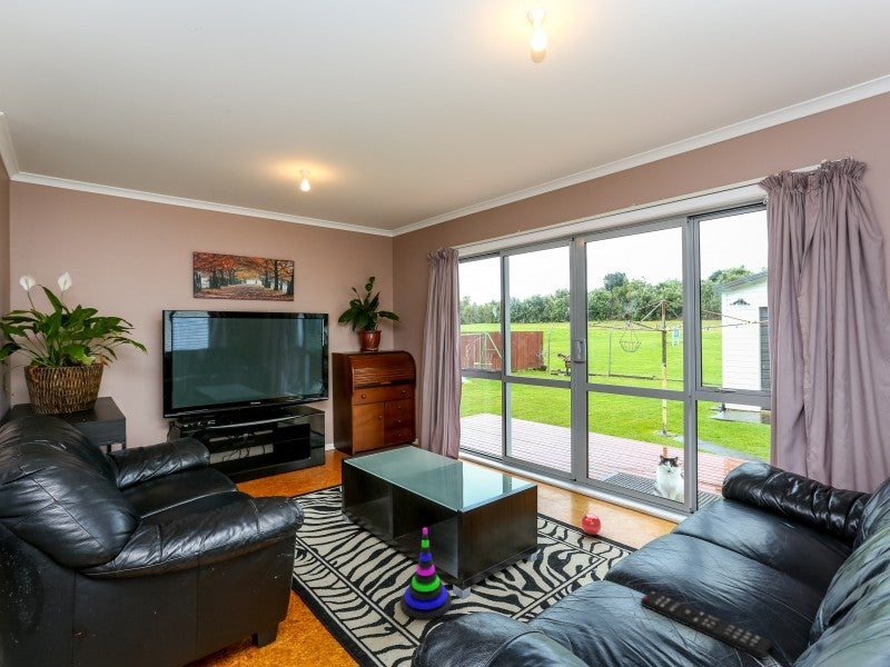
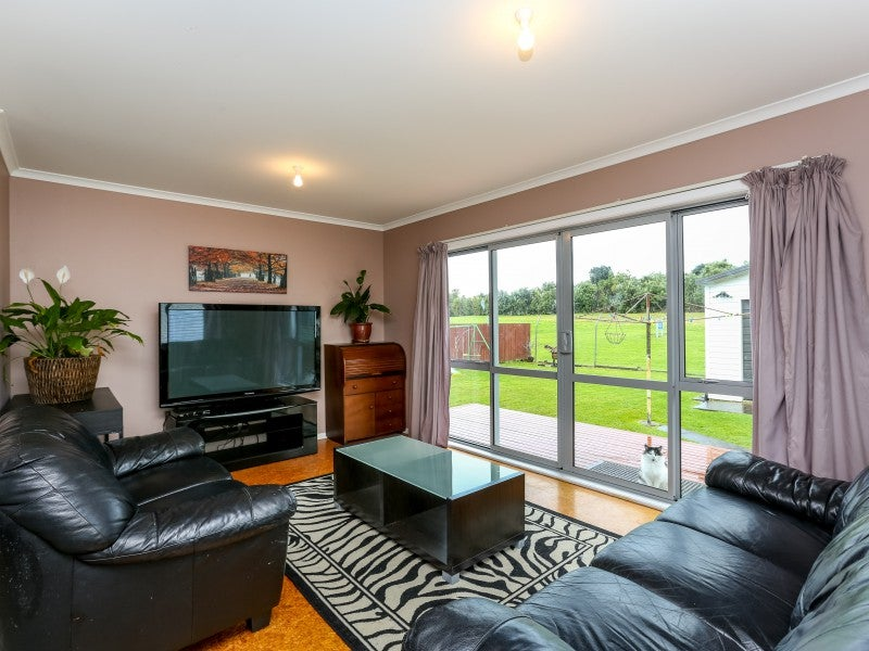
- remote control [640,590,772,660]
- stacking toy [399,527,453,620]
- ball [580,512,602,536]
